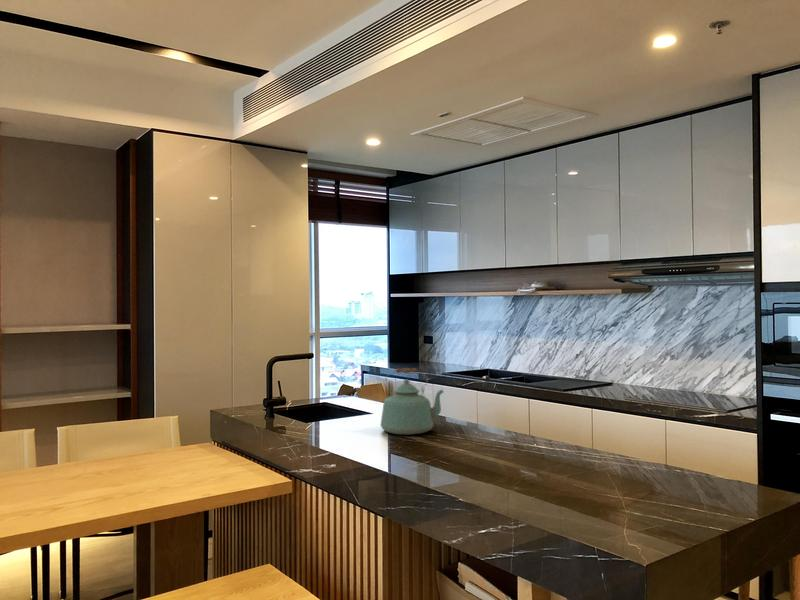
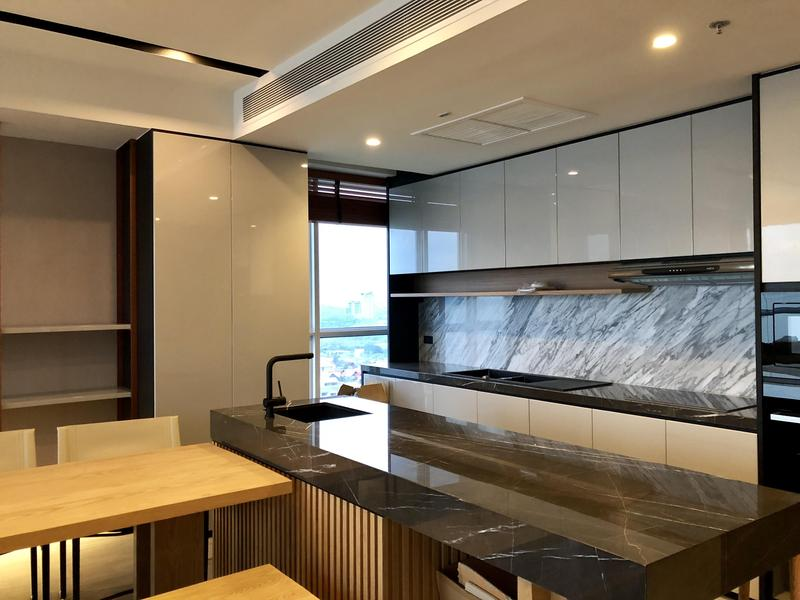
- kettle [379,367,445,436]
